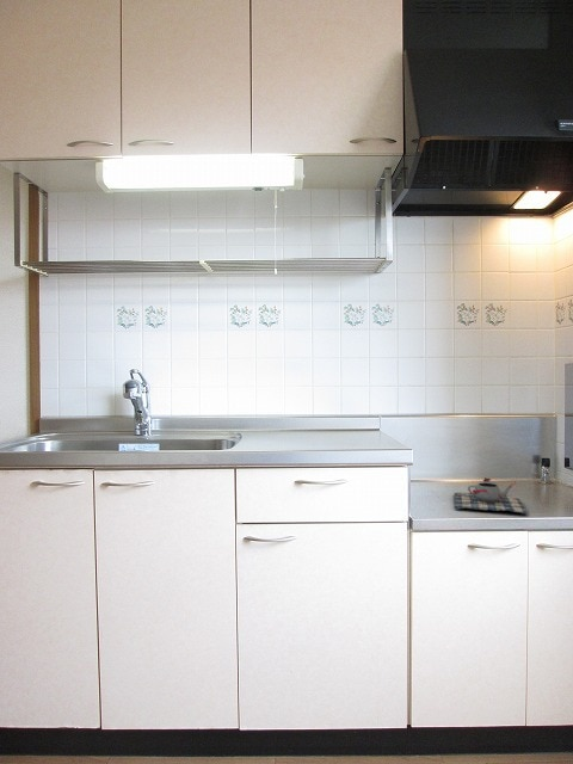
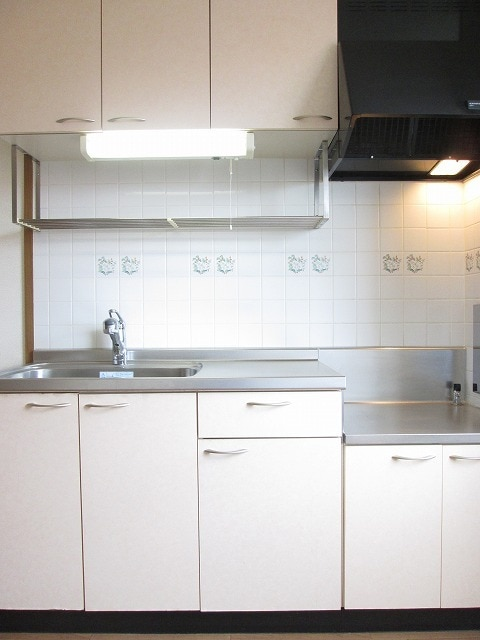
- teapot [452,476,529,517]
